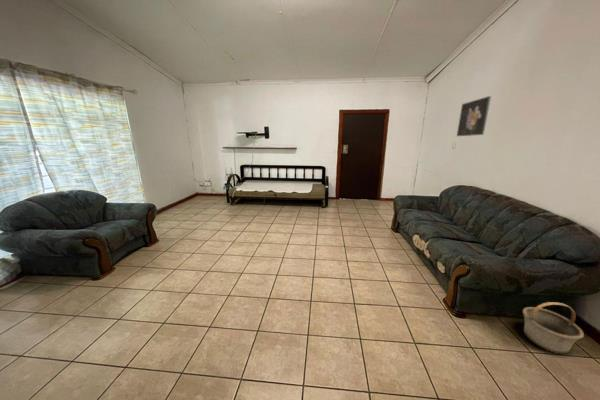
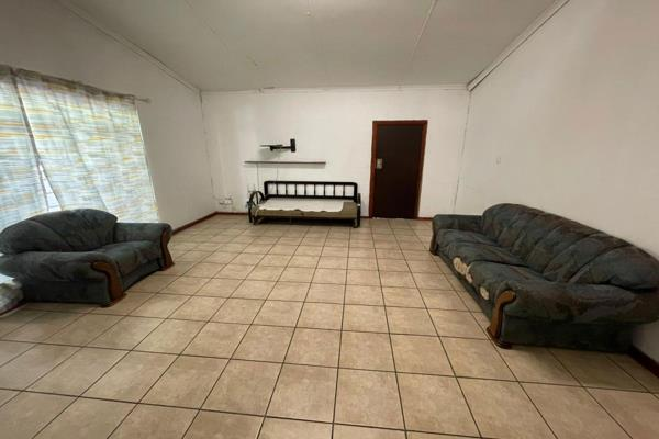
- basket [522,301,585,354]
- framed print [456,95,492,137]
